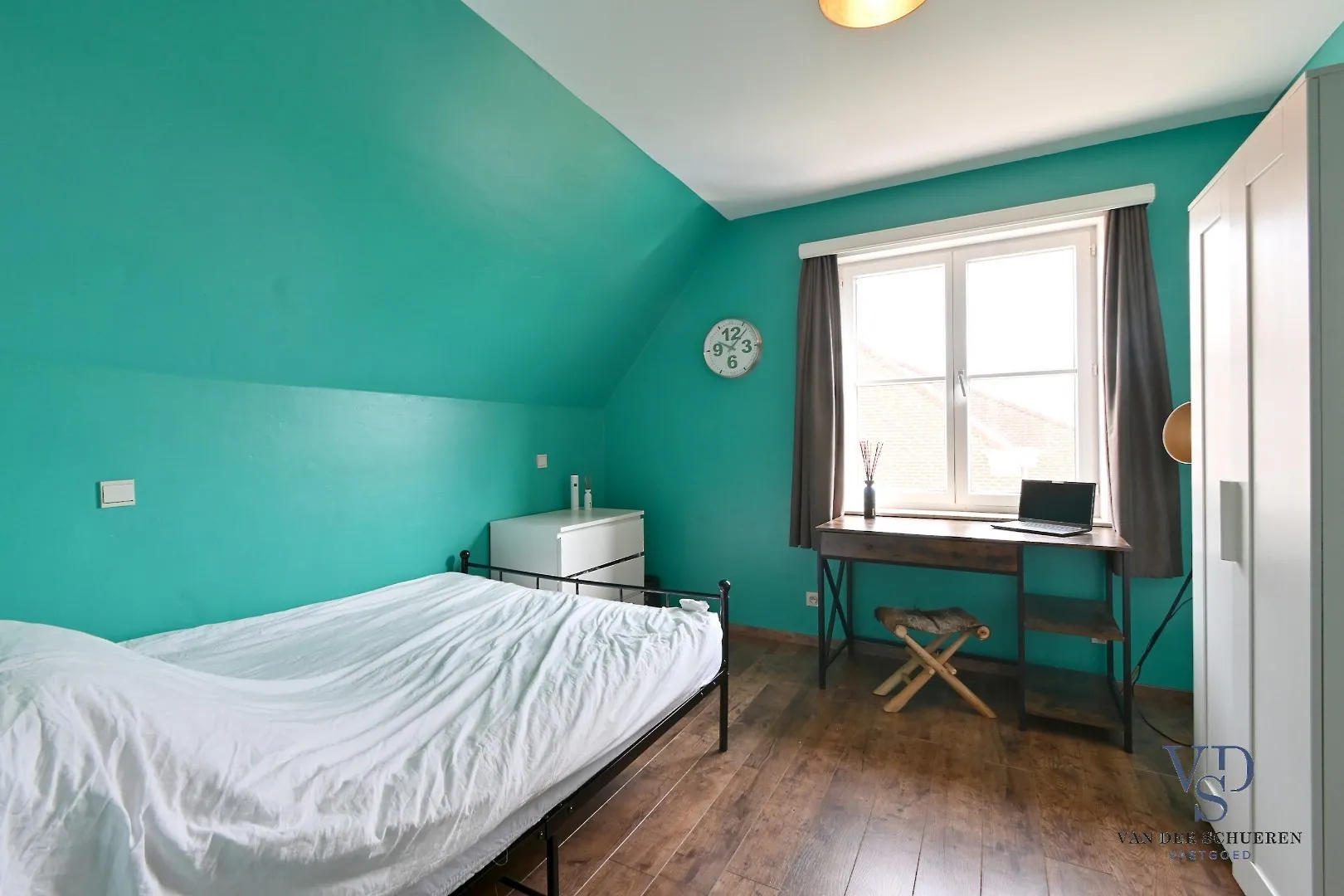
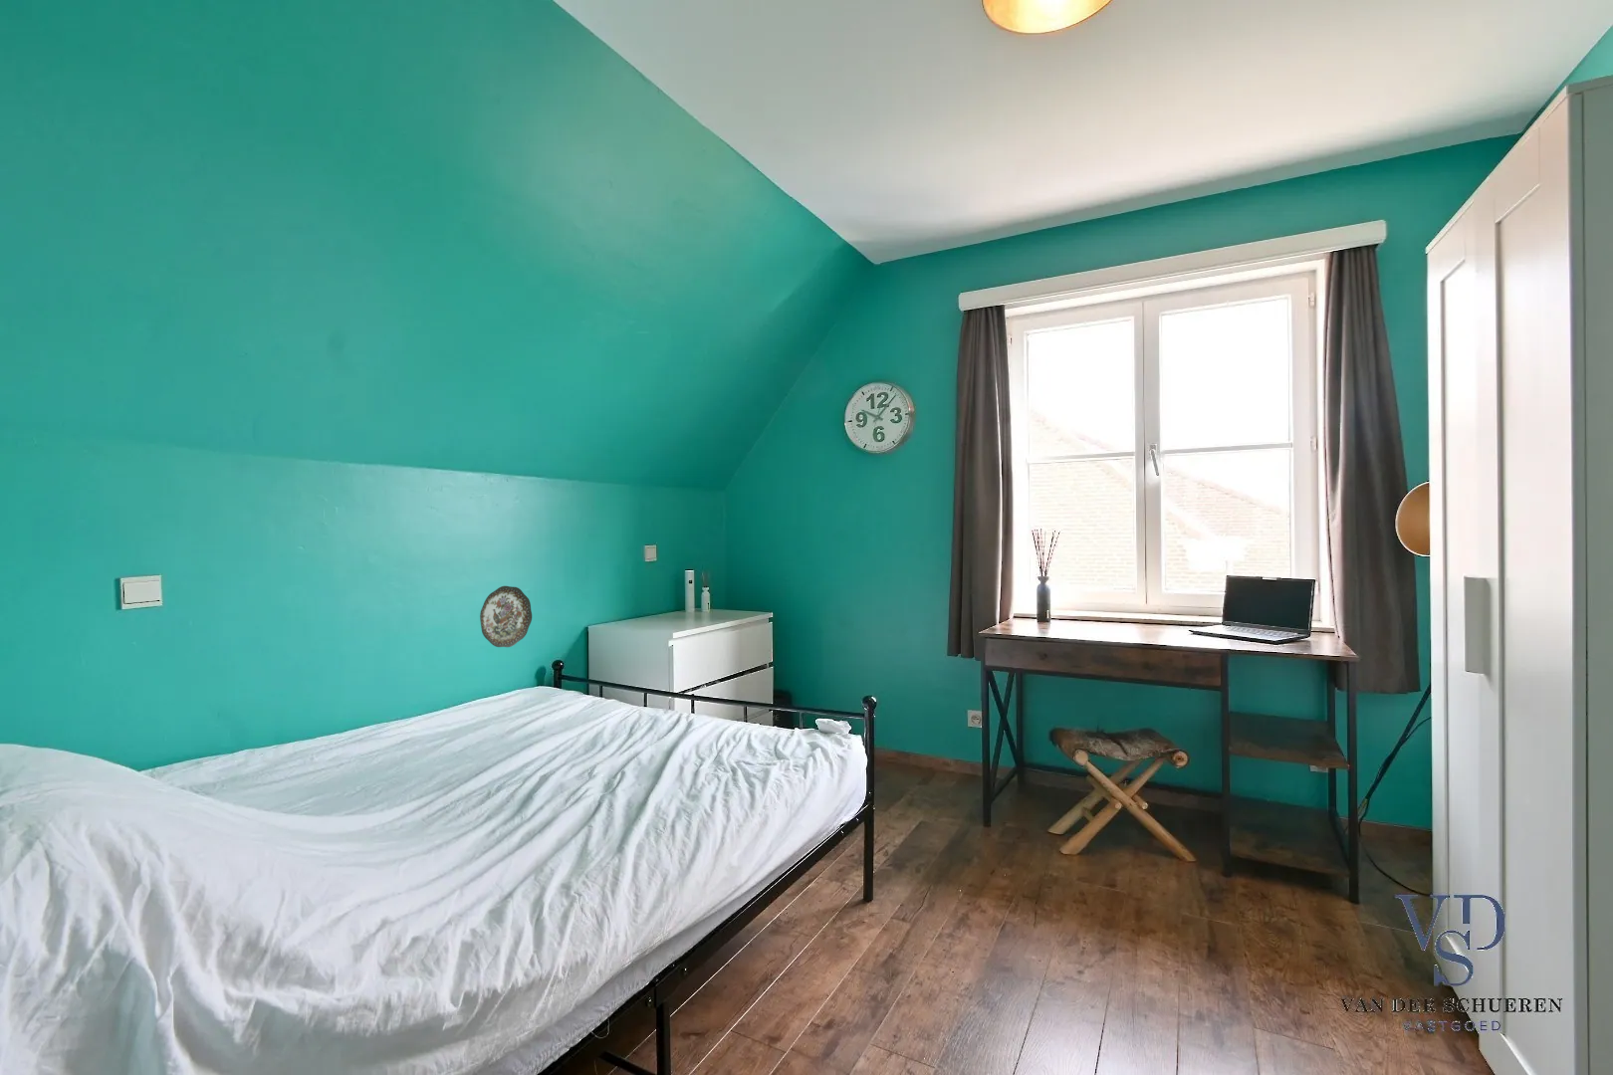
+ decorative plate [479,585,533,648]
